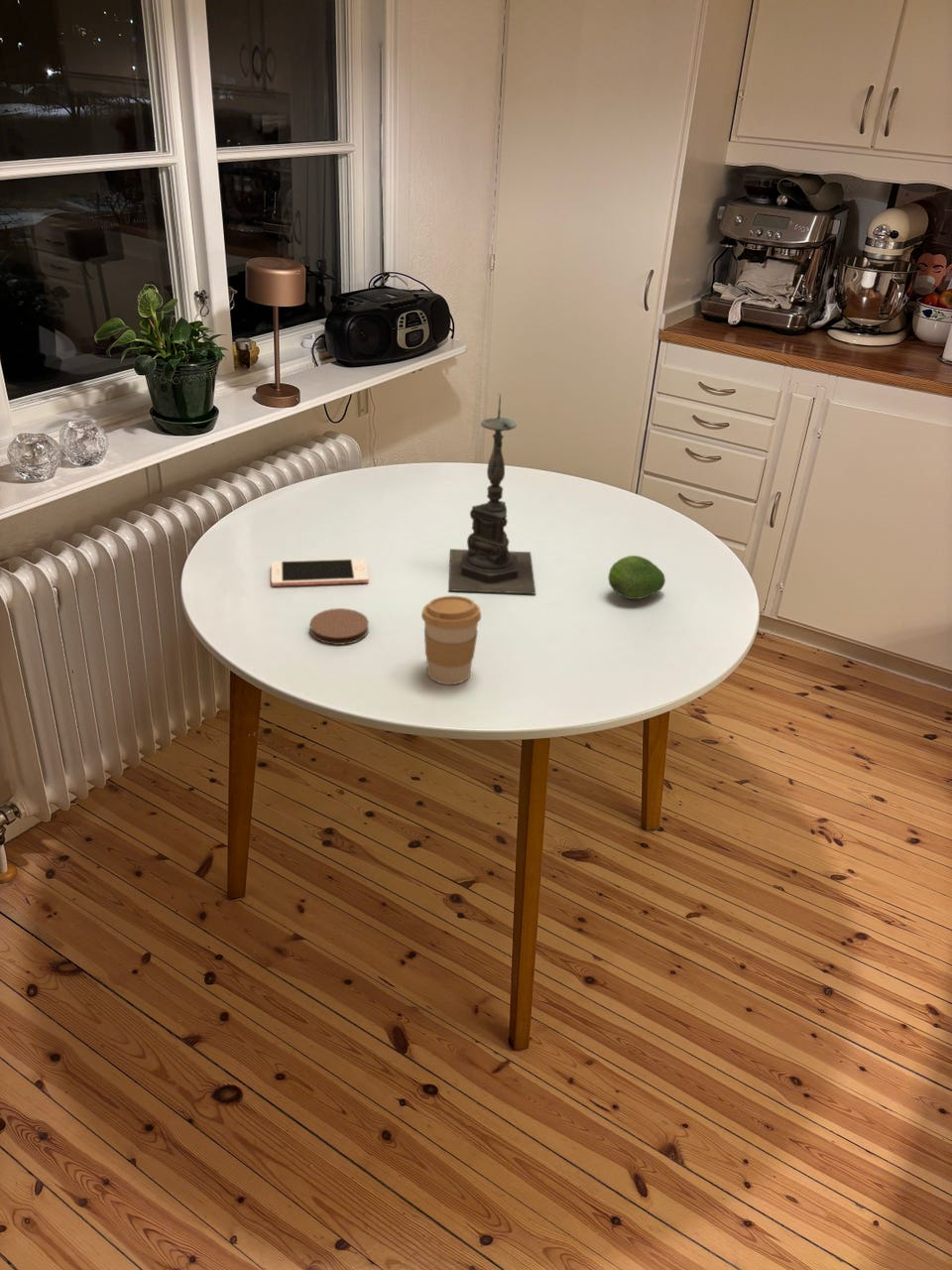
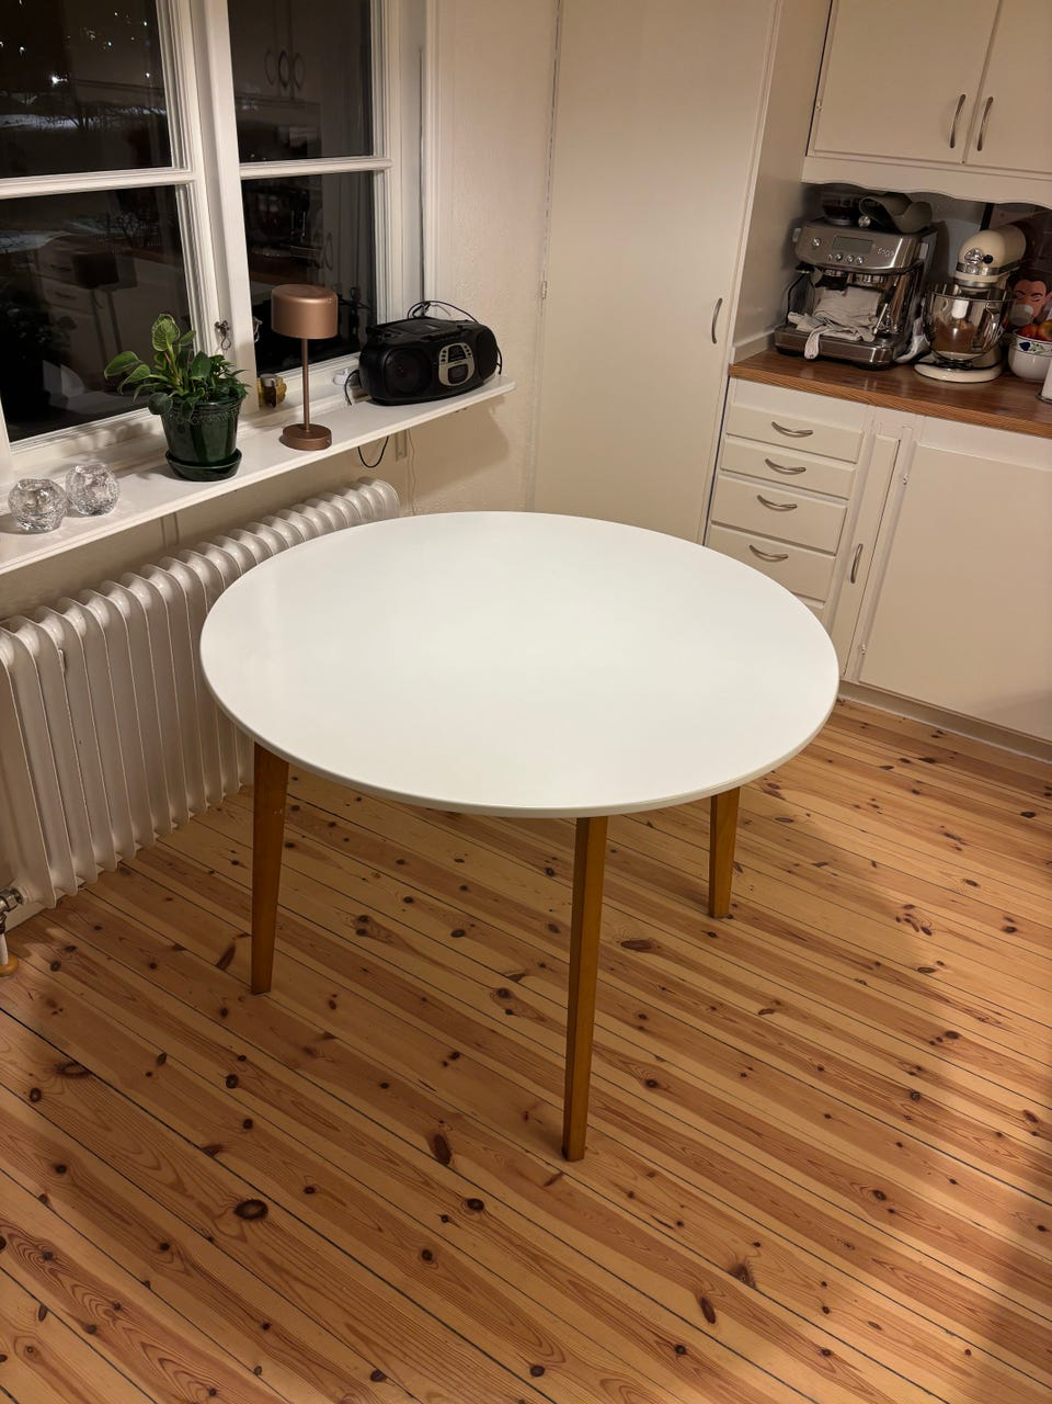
- cell phone [271,558,370,587]
- fruit [607,555,666,600]
- candle holder [448,393,536,595]
- coffee cup [420,595,482,686]
- coaster [309,607,370,646]
